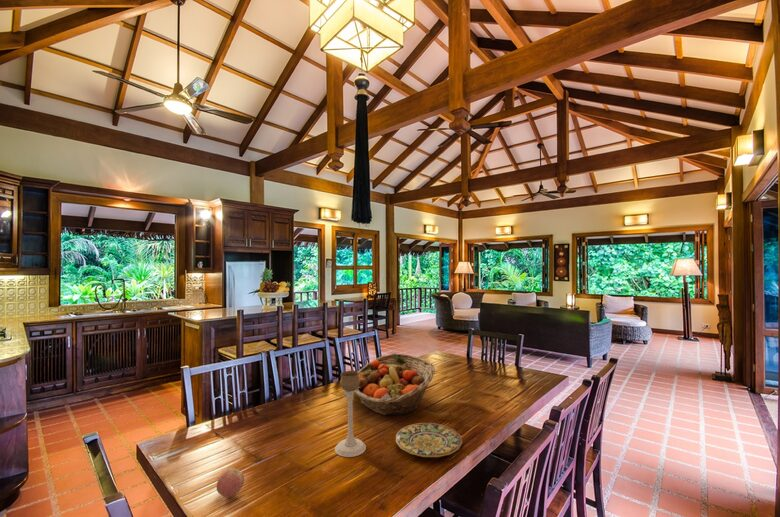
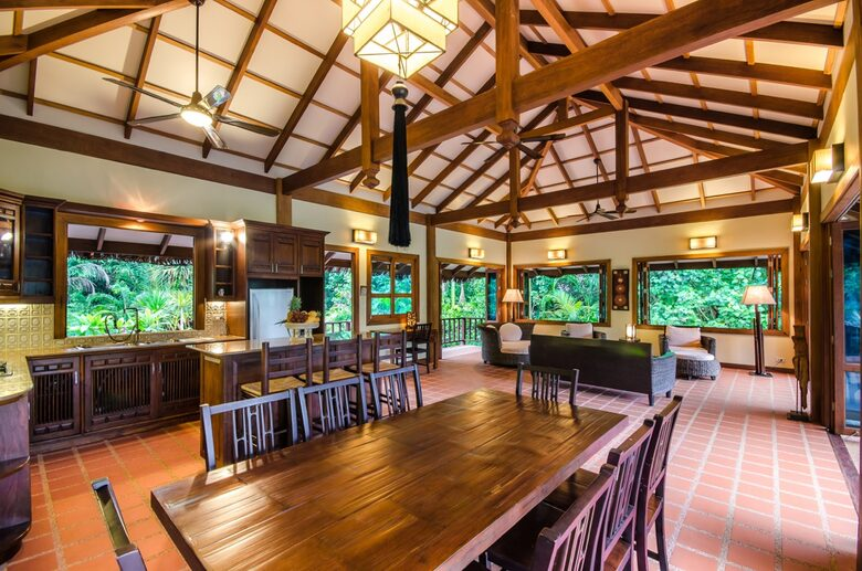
- plate [395,422,463,458]
- fruit basket [354,353,436,416]
- candle holder [334,370,367,458]
- apple [216,467,245,499]
